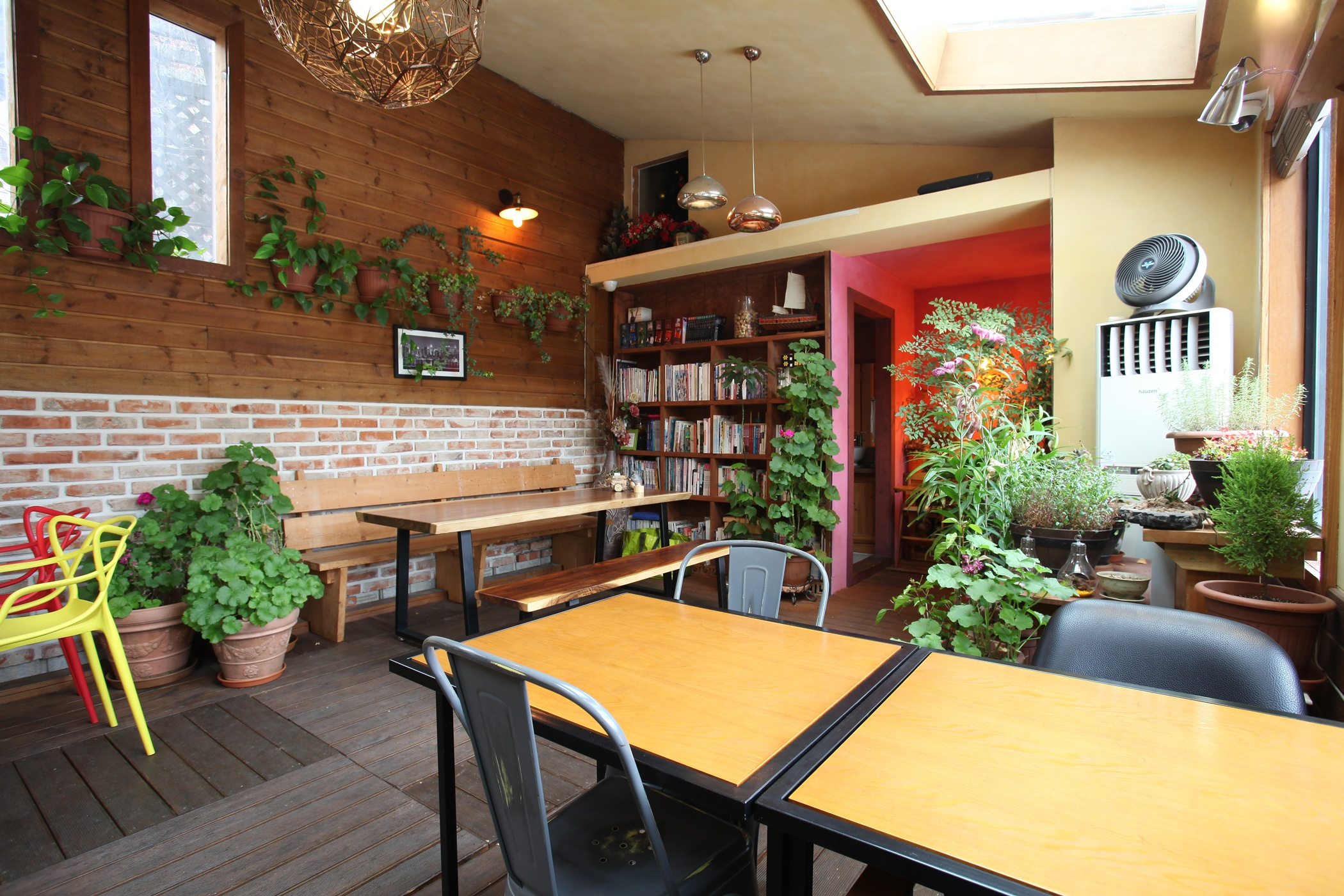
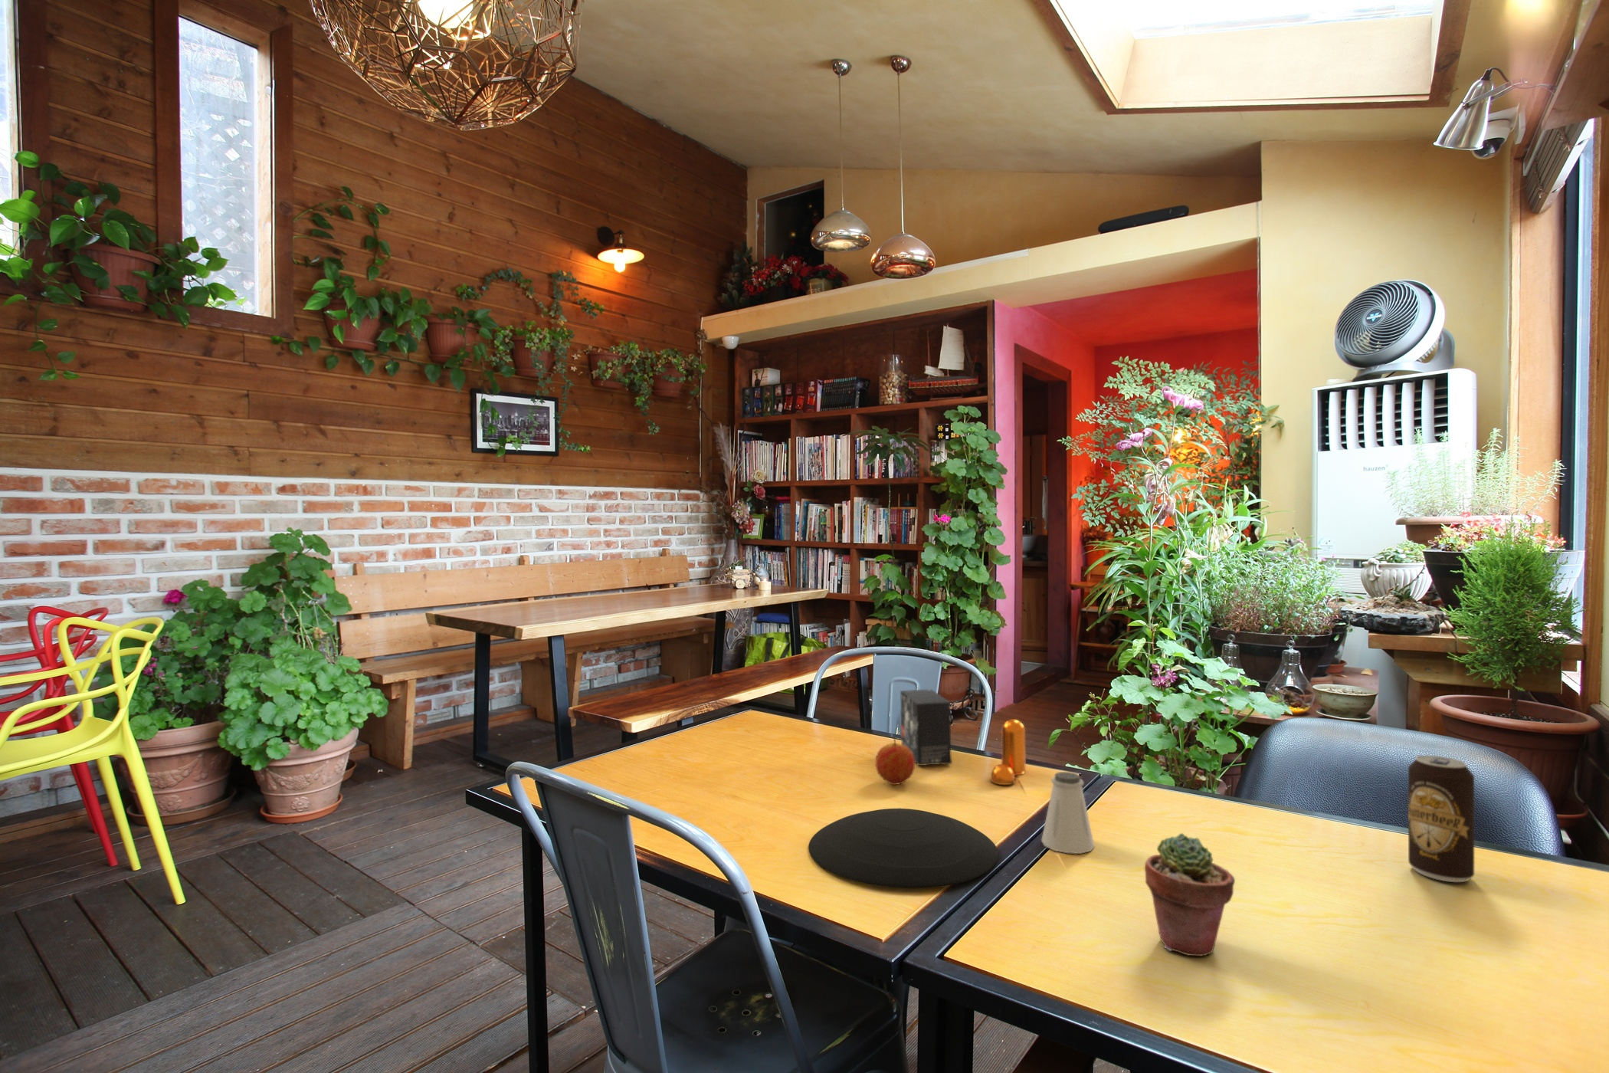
+ plate [808,808,1000,889]
+ pepper shaker [990,719,1026,786]
+ beverage can [1408,754,1475,883]
+ saltshaker [1040,771,1095,855]
+ small box [899,689,953,766]
+ fruit [875,738,916,786]
+ potted succulent [1144,832,1235,957]
